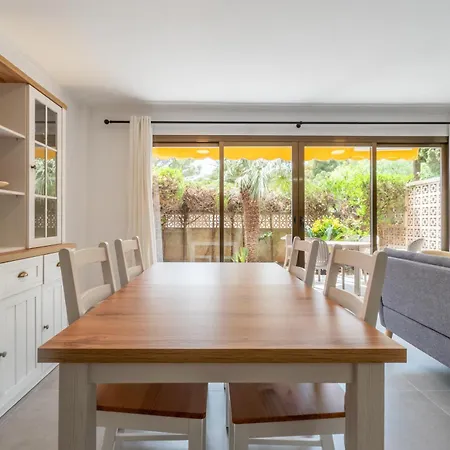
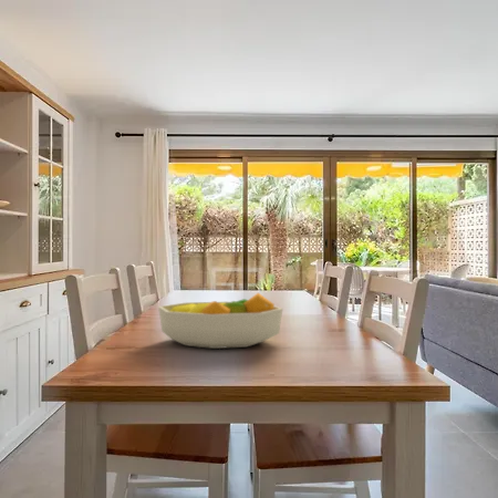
+ fruit bowl [157,292,284,350]
